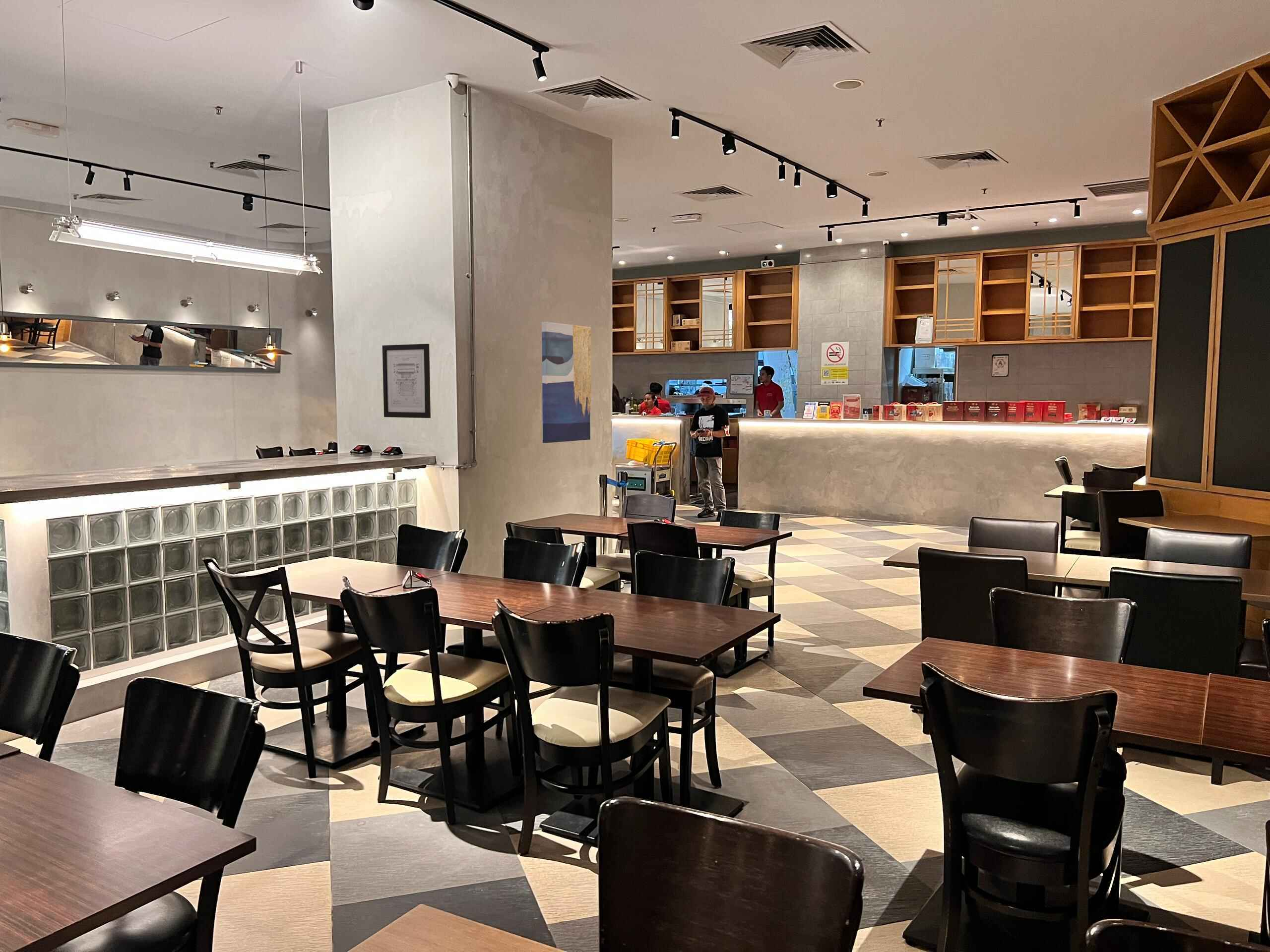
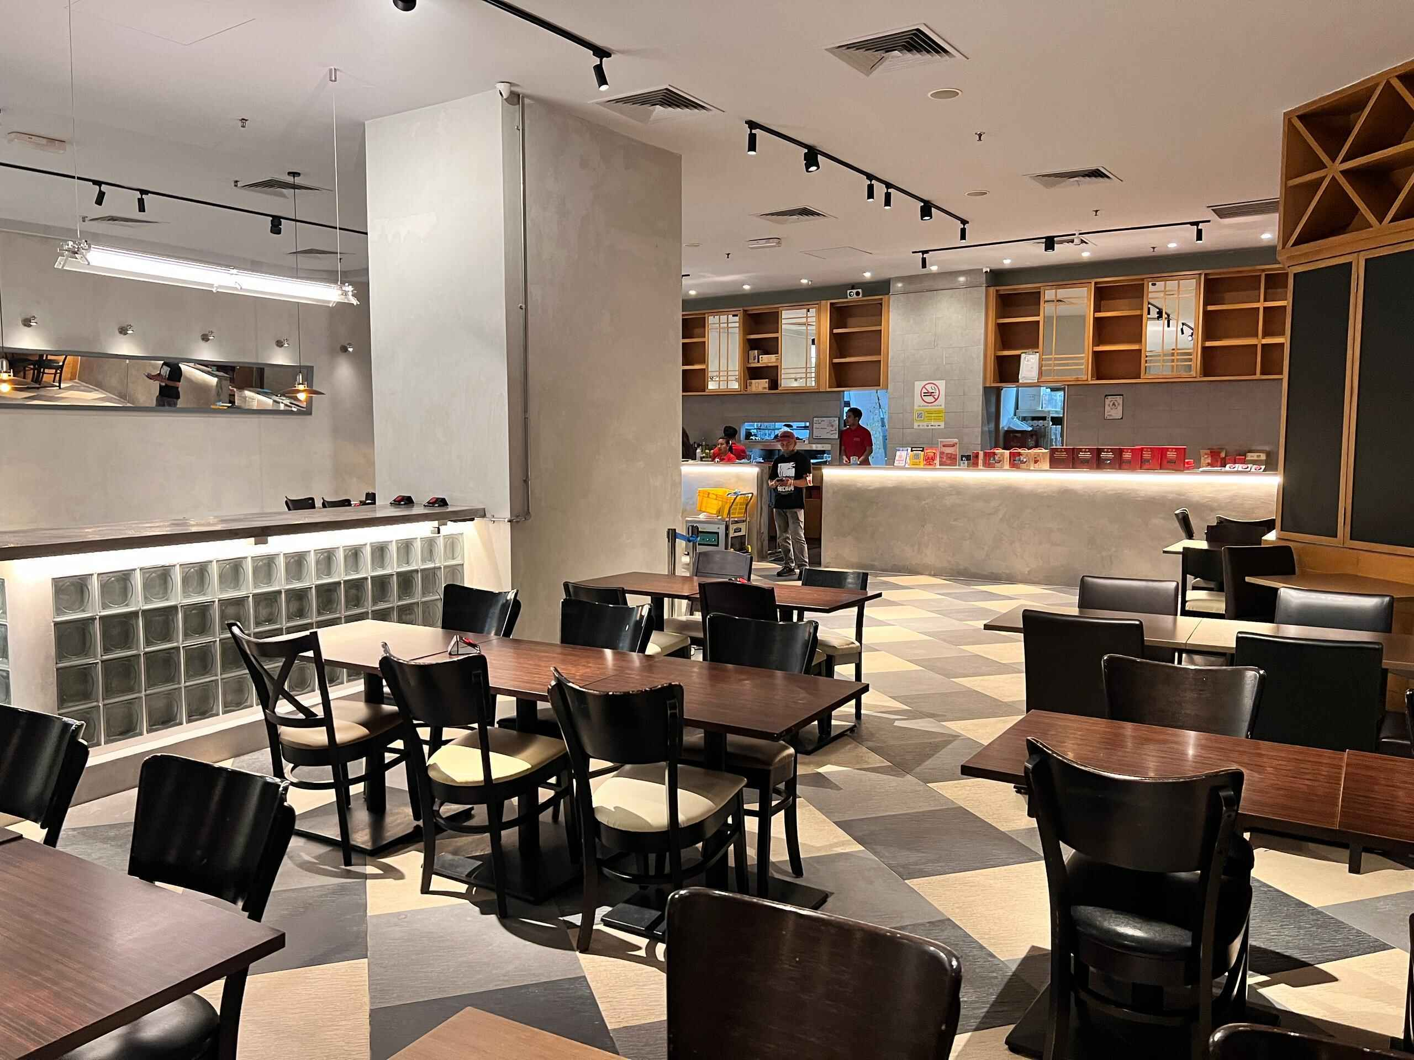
- wall art [382,343,431,418]
- wall art [541,321,592,443]
